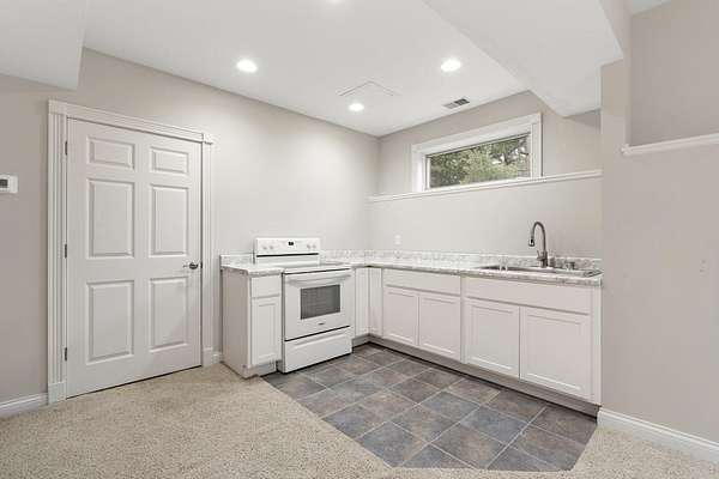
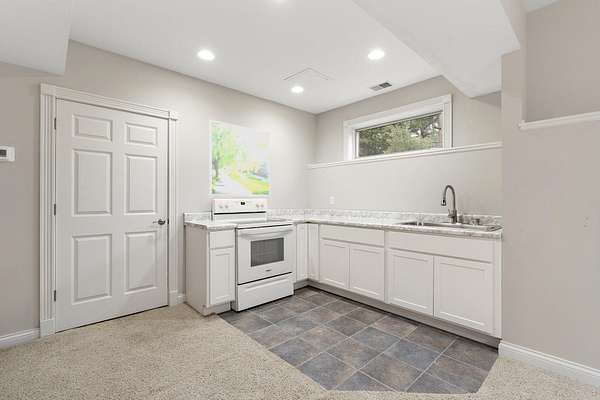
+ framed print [209,119,271,197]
